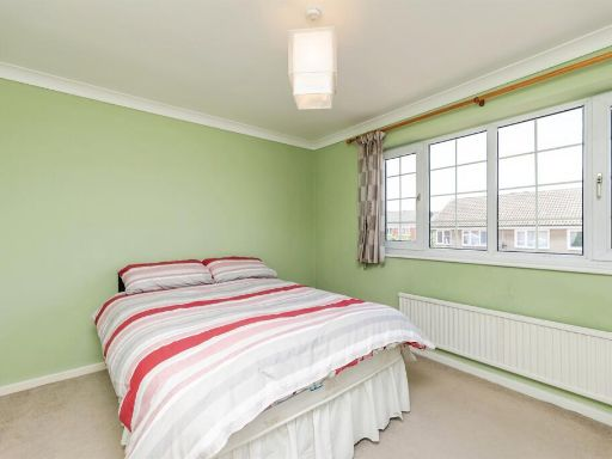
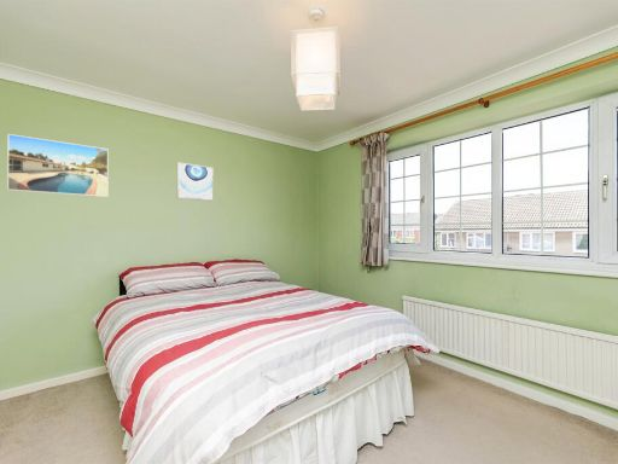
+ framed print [6,133,110,198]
+ wall art [176,162,215,202]
